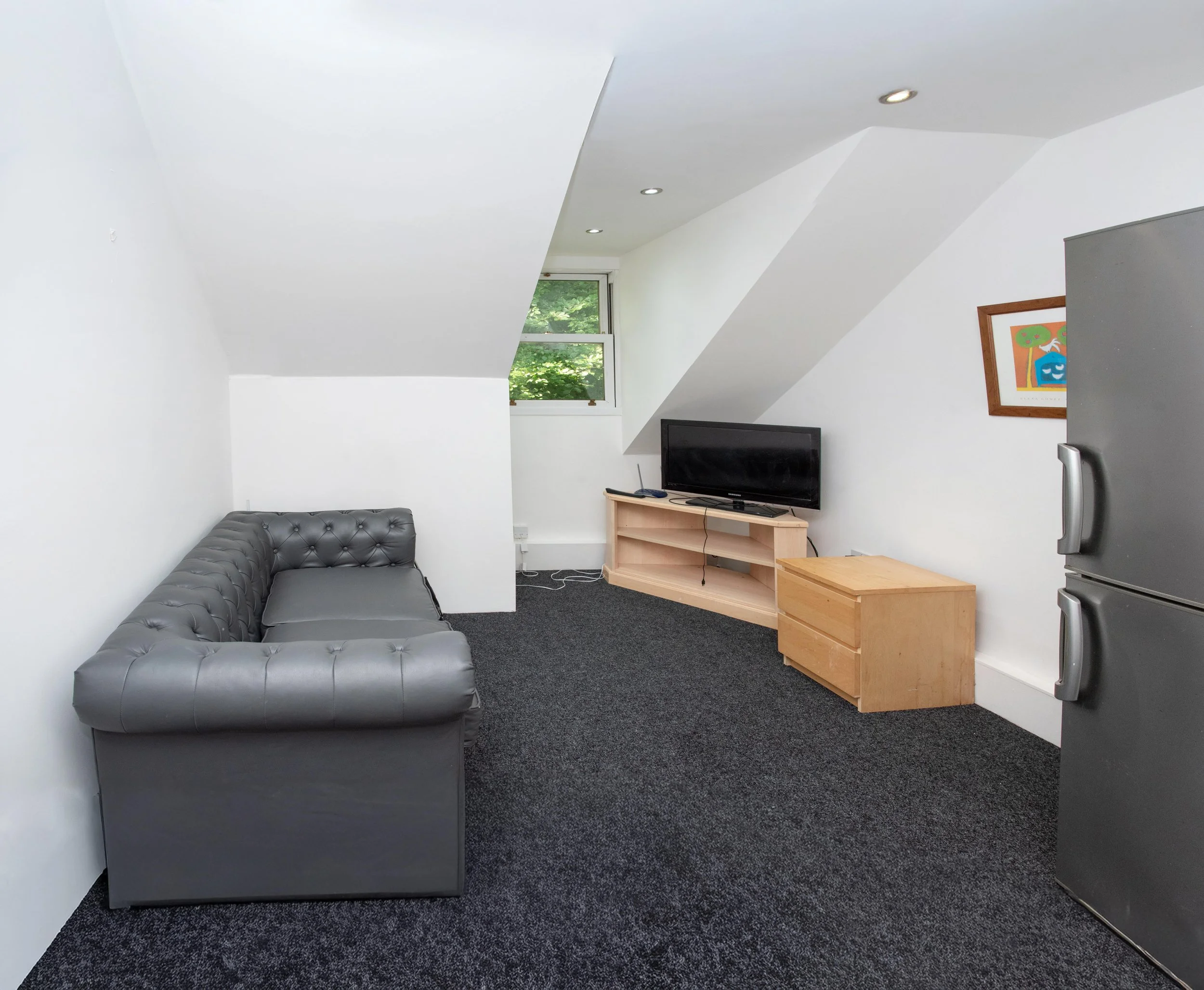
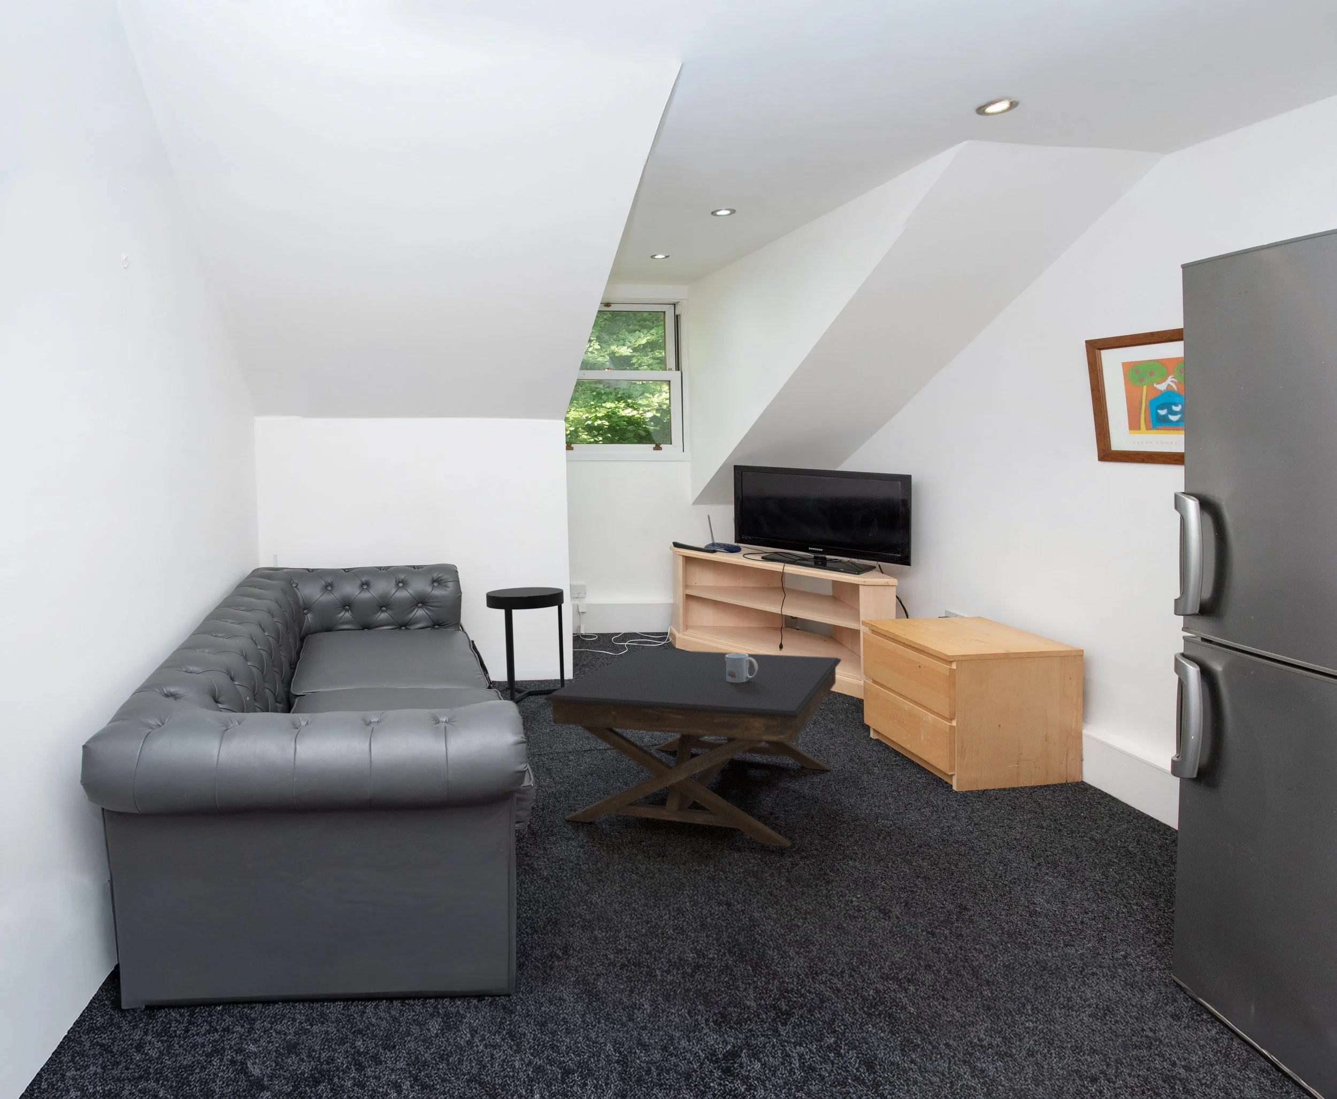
+ mug [726,653,757,683]
+ side table [485,586,565,703]
+ coffee table [544,648,842,847]
